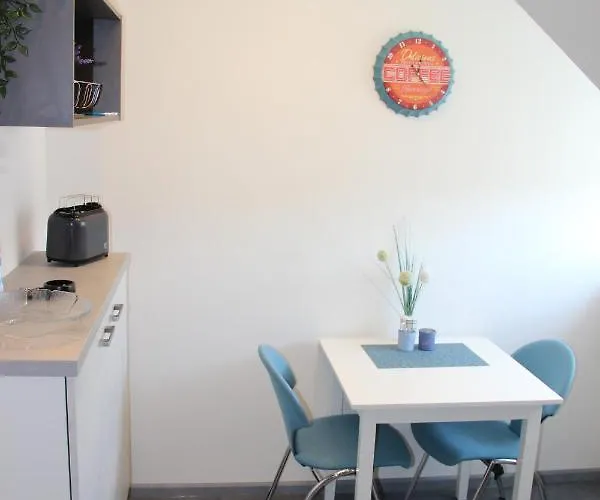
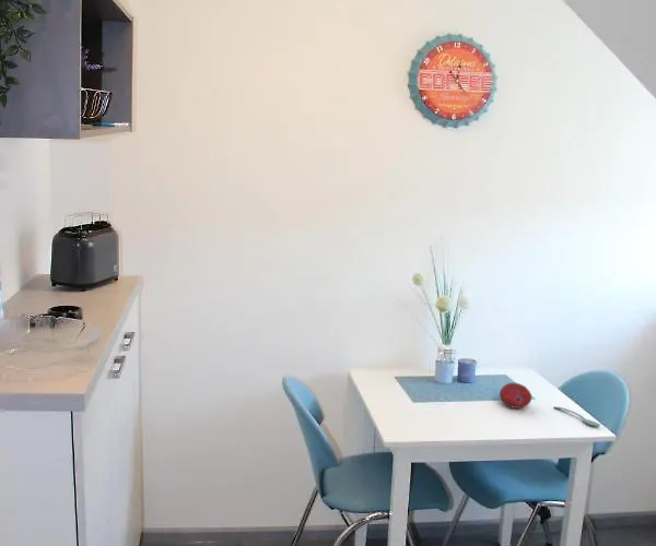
+ spoon [553,405,601,428]
+ fruit [499,382,532,410]
